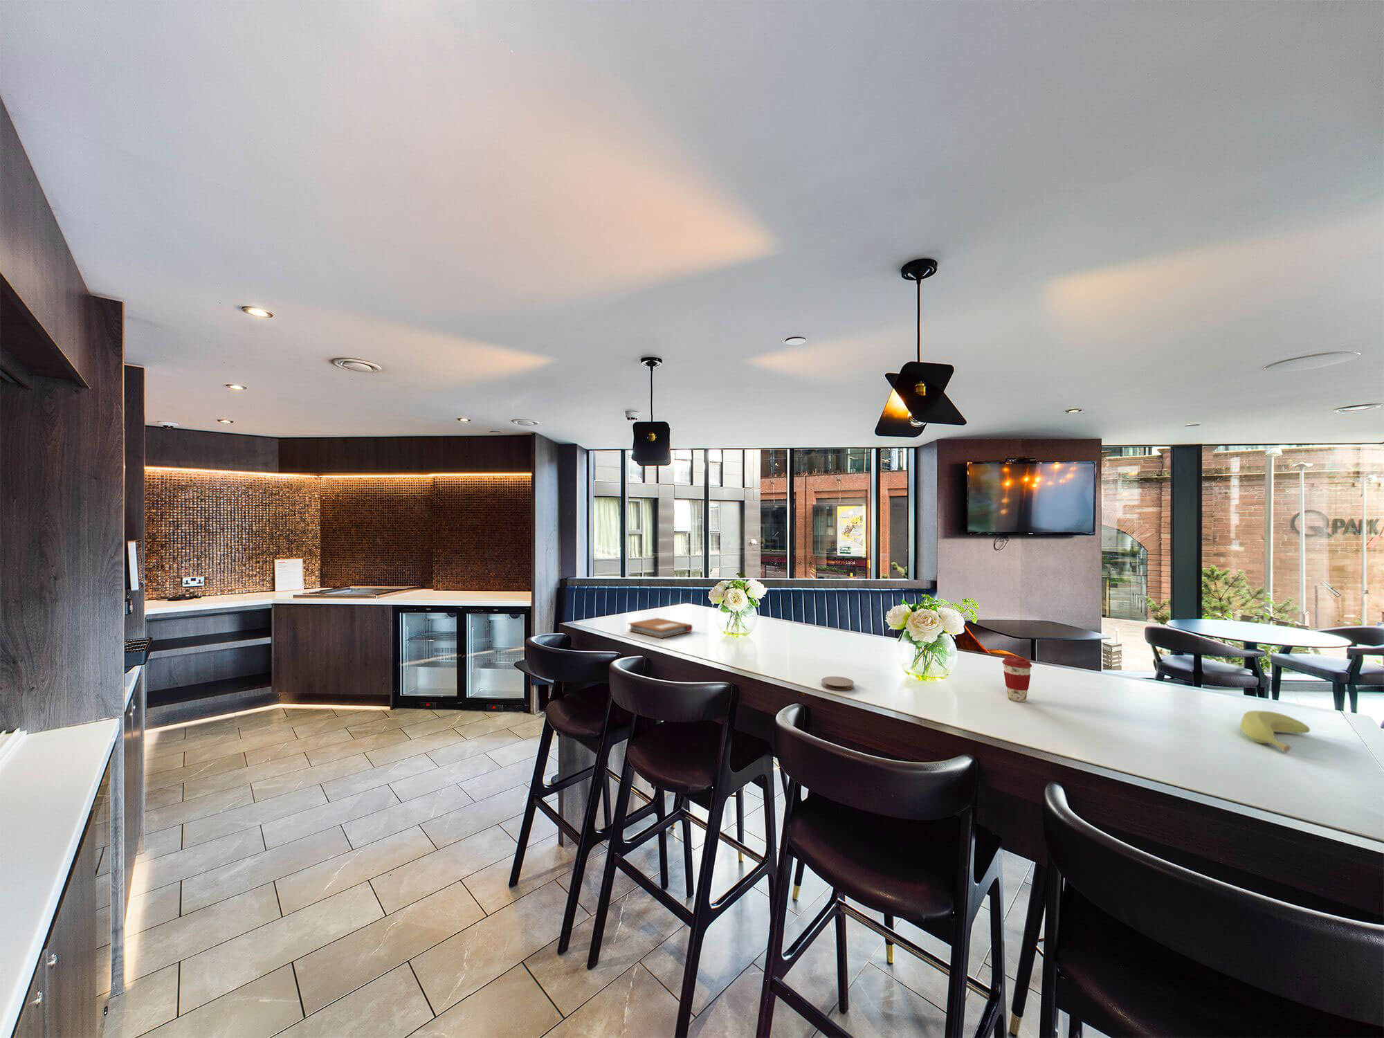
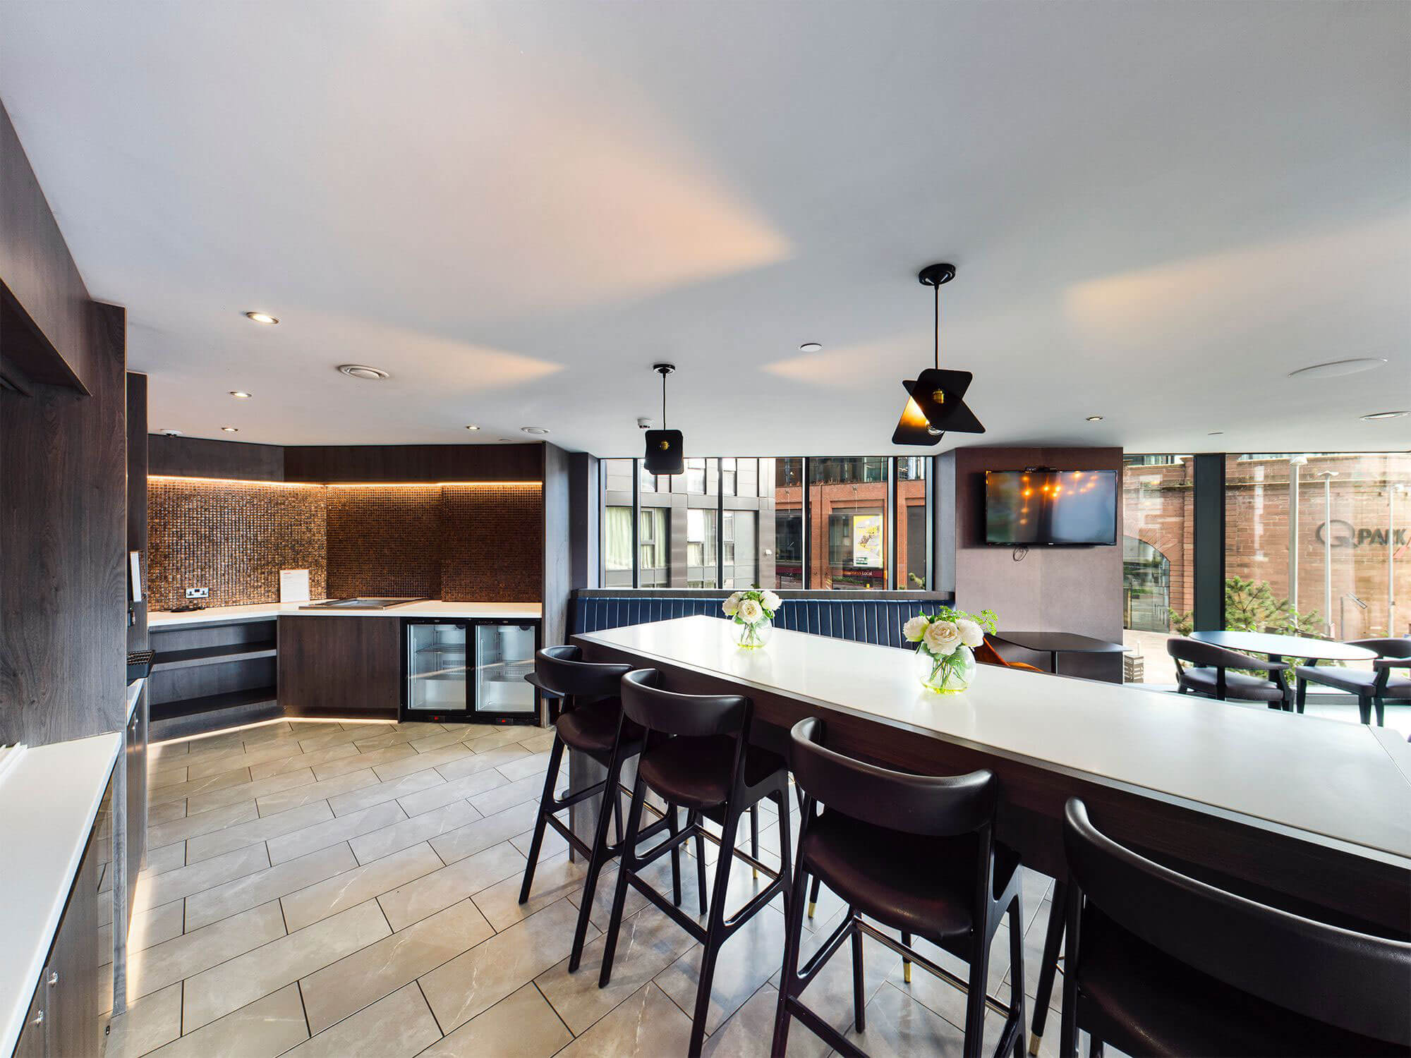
- banana [1239,710,1311,753]
- notebook [628,617,693,639]
- coffee cup [1001,655,1032,702]
- coaster [821,676,854,691]
